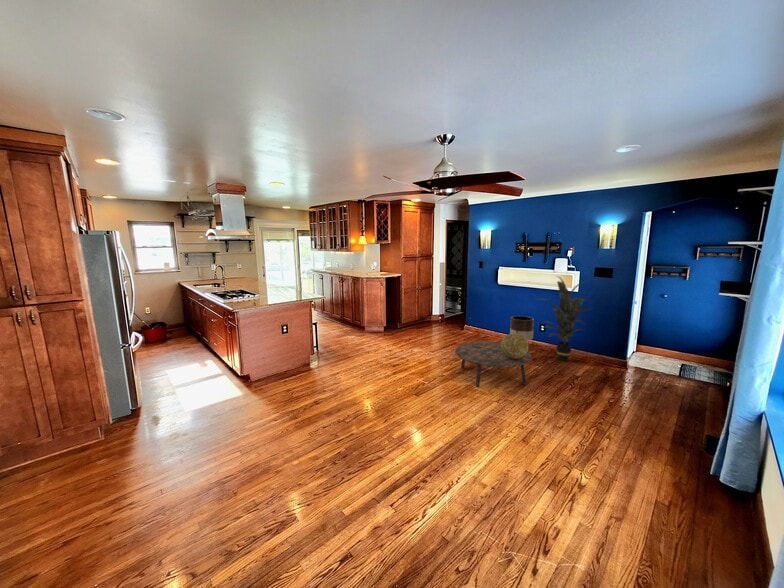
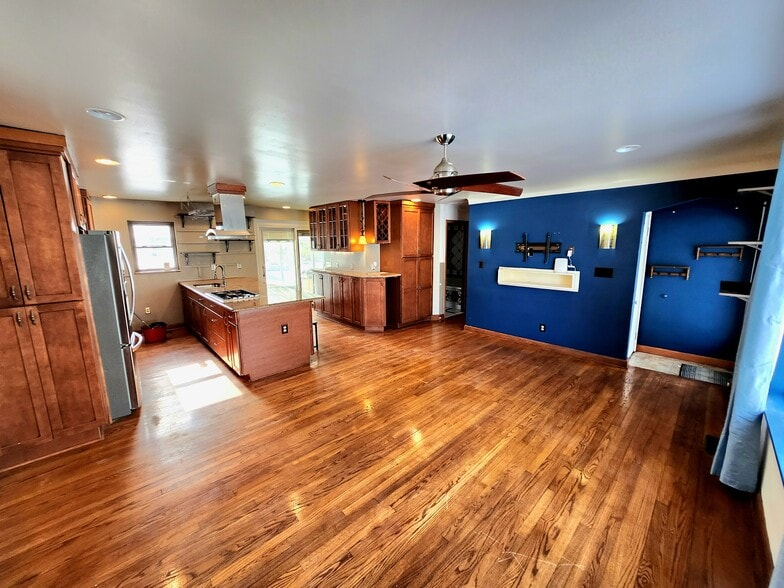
- coffee table [455,341,532,388]
- planter [509,315,535,348]
- indoor plant [535,275,594,362]
- decorative sphere [500,333,529,359]
